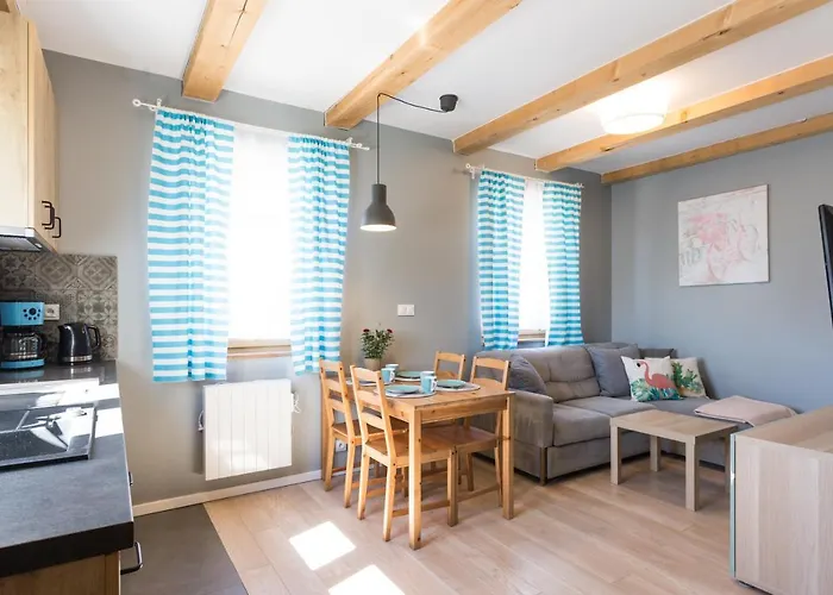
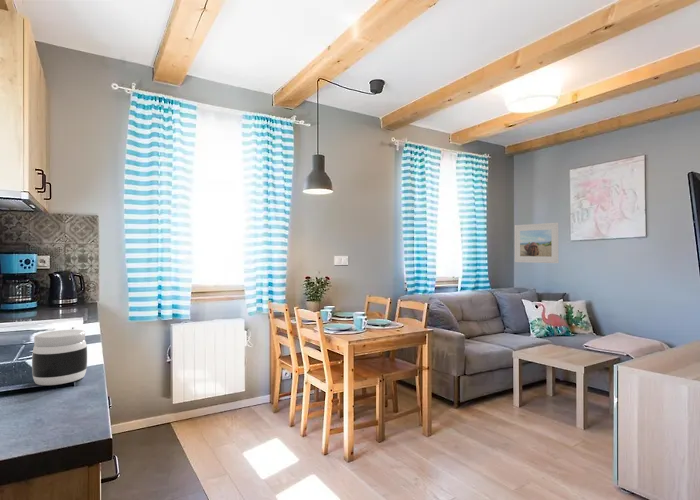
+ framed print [514,222,560,264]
+ jar [31,329,88,386]
